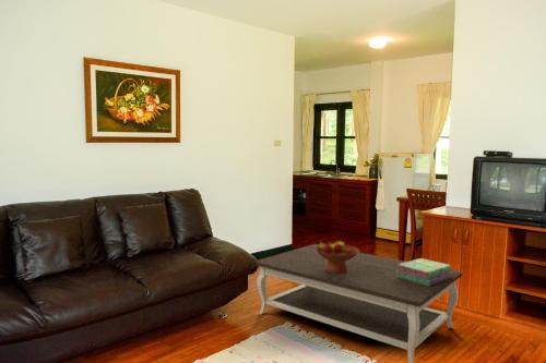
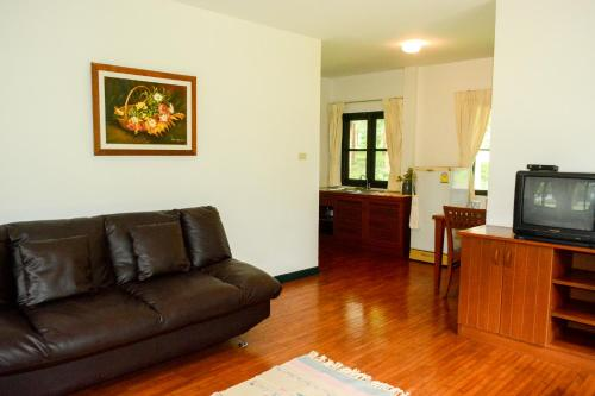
- stack of books [395,257,453,286]
- coffee table [254,243,464,363]
- fruit bowl [316,239,360,273]
